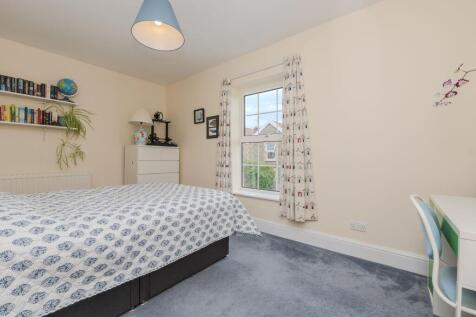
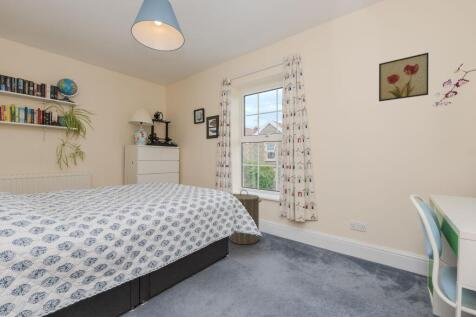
+ laundry hamper [229,189,263,245]
+ wall art [378,52,429,103]
